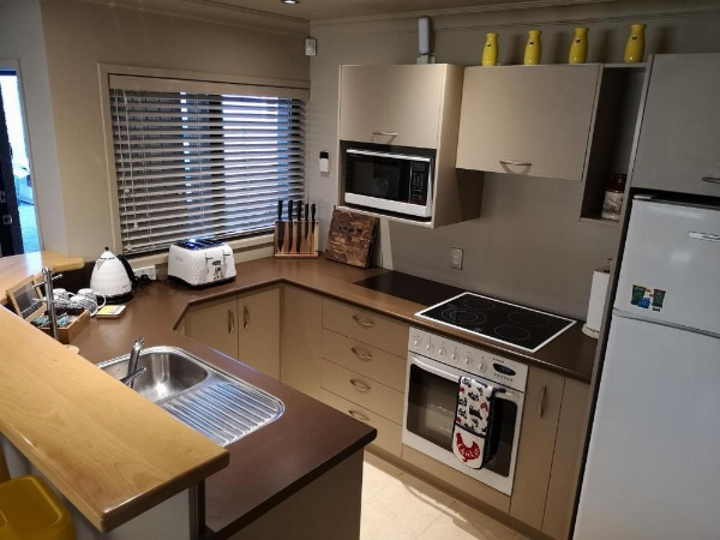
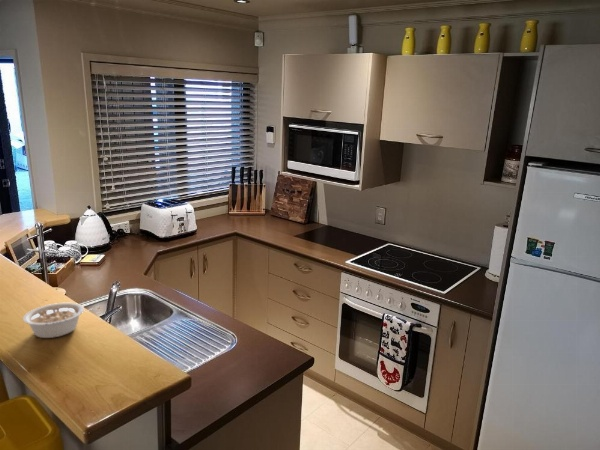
+ legume [22,302,94,339]
